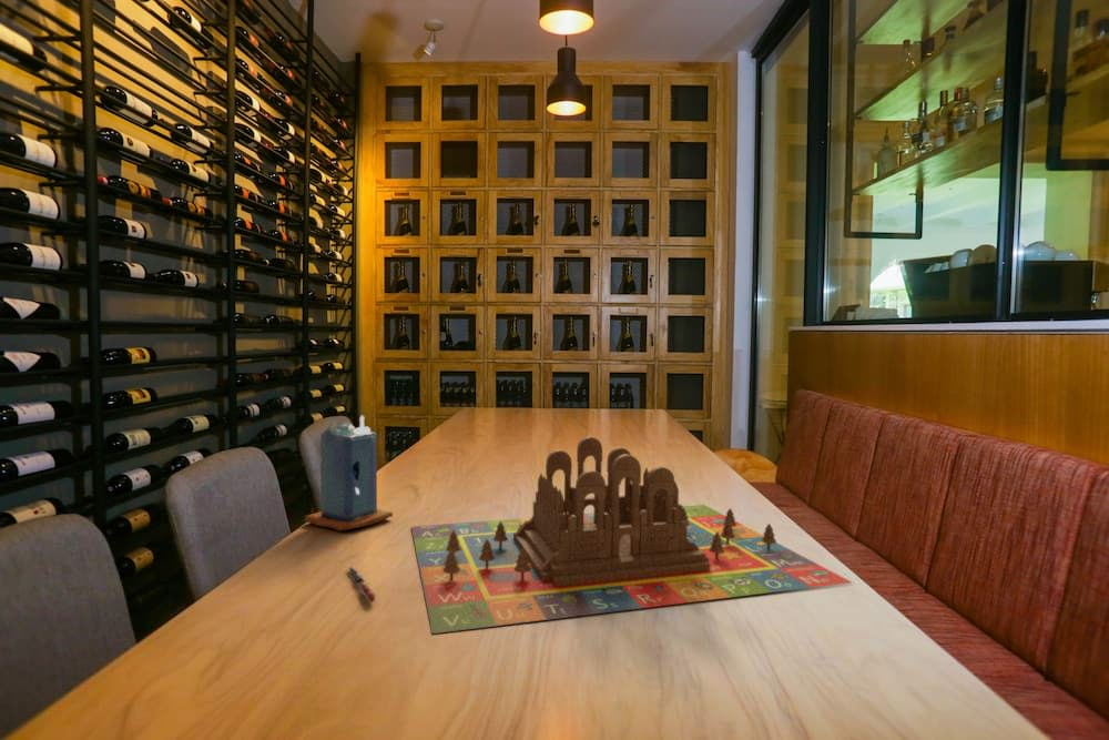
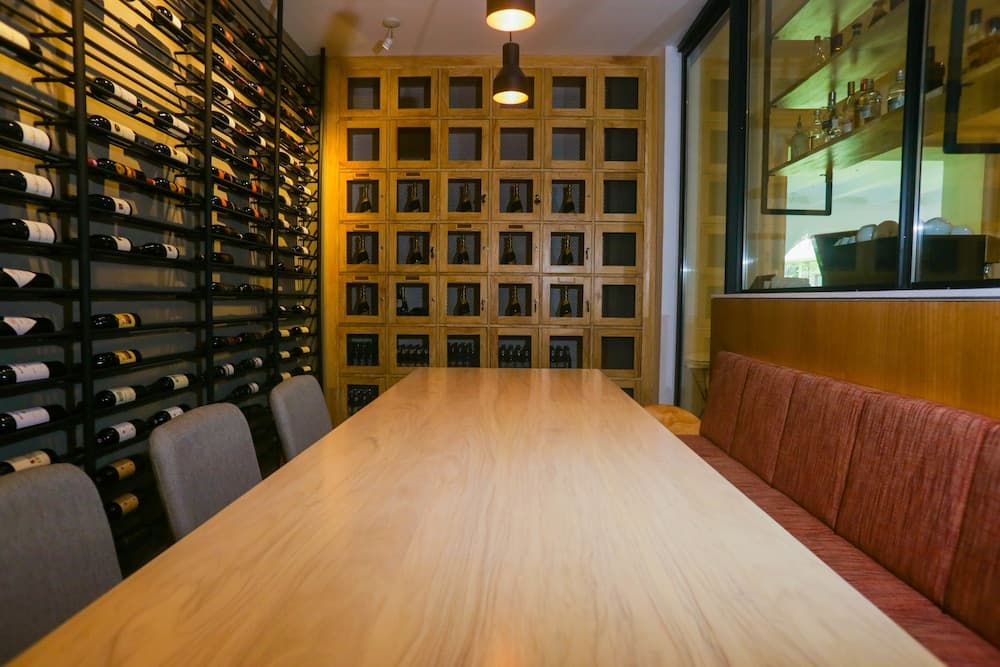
- pen [345,566,378,602]
- candle [304,414,394,531]
- board game [410,435,853,635]
